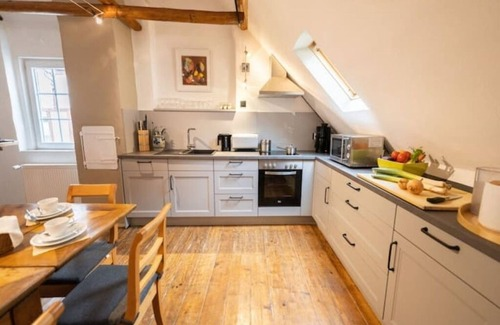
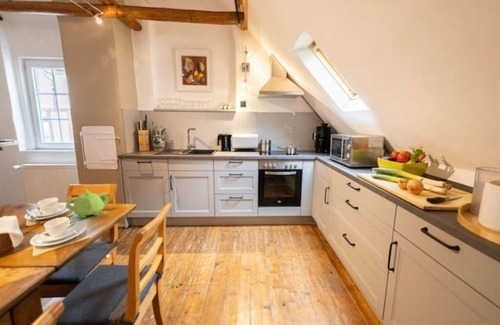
+ teapot [65,188,111,219]
